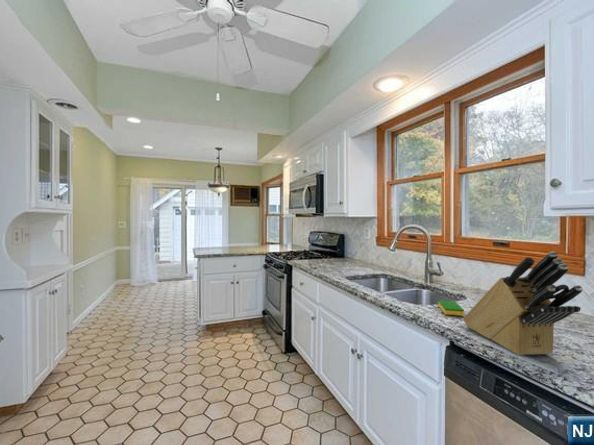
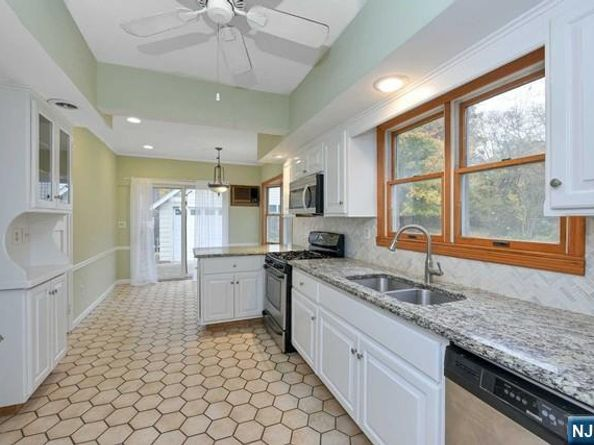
- knife block [462,251,584,356]
- dish sponge [437,299,465,317]
